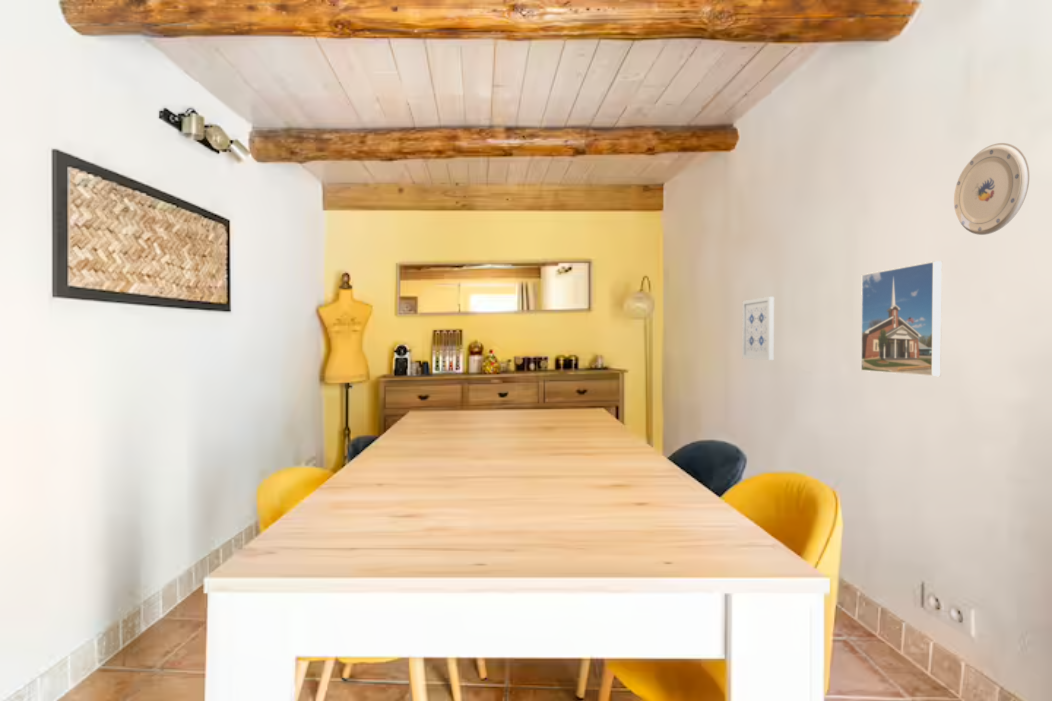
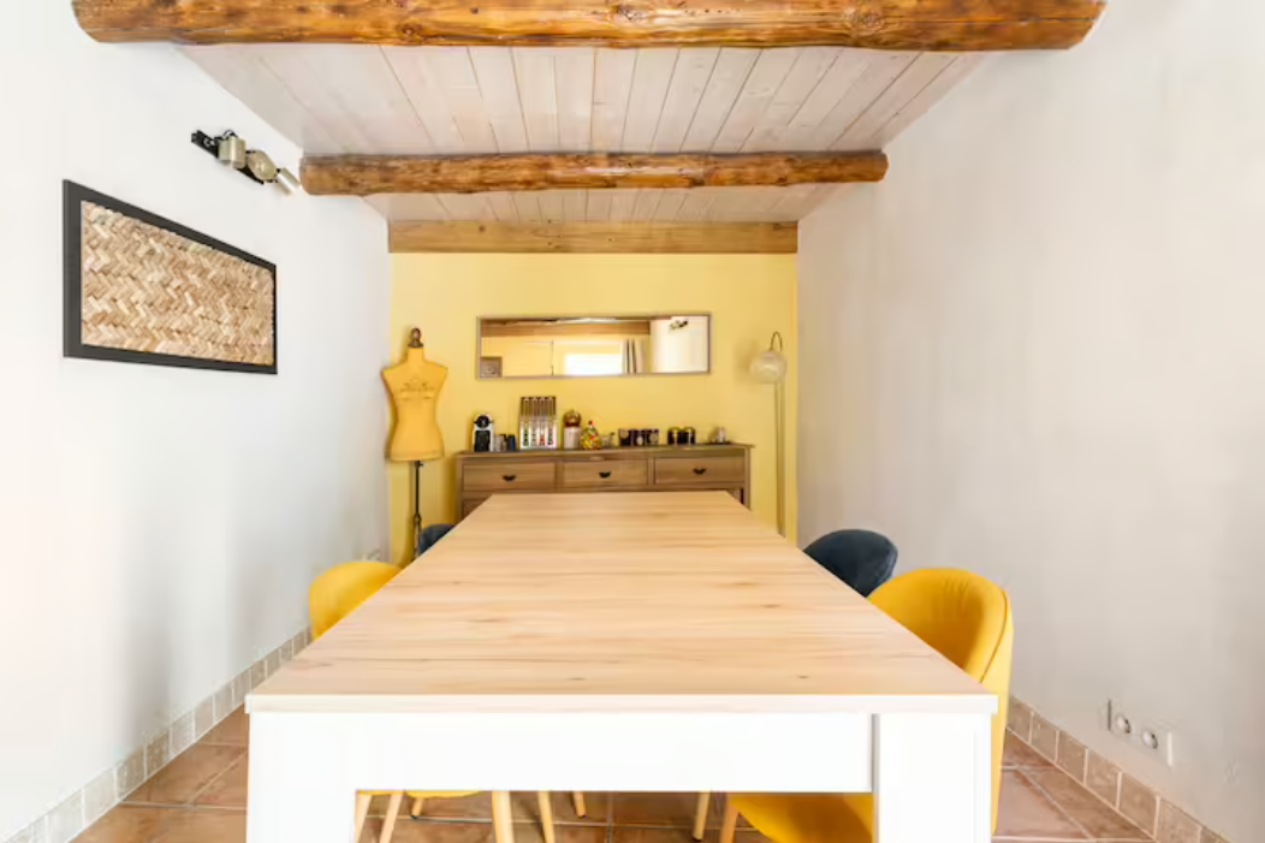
- wall art [741,296,775,361]
- plate [953,142,1030,236]
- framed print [860,260,943,377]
